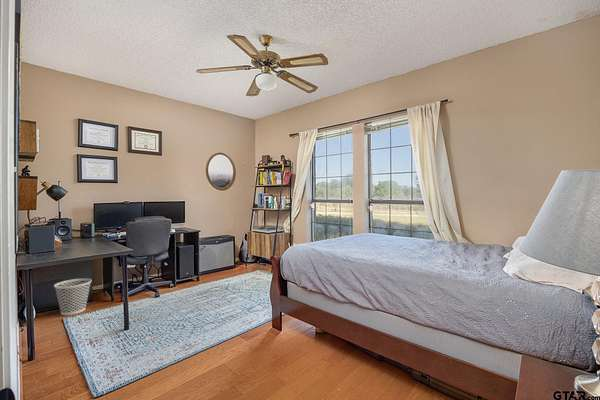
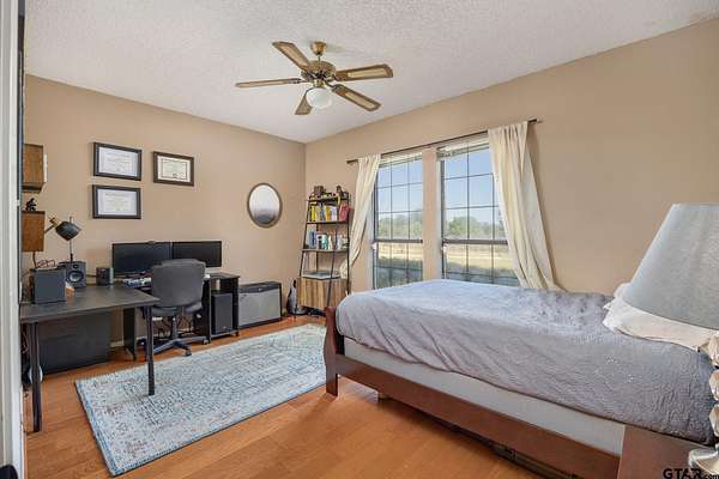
- wastebasket [53,277,93,316]
